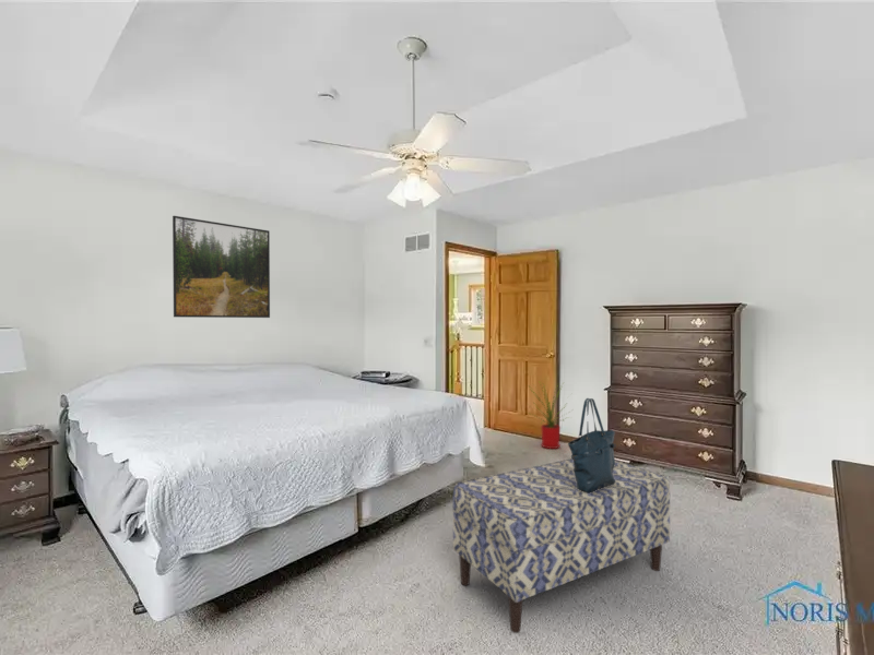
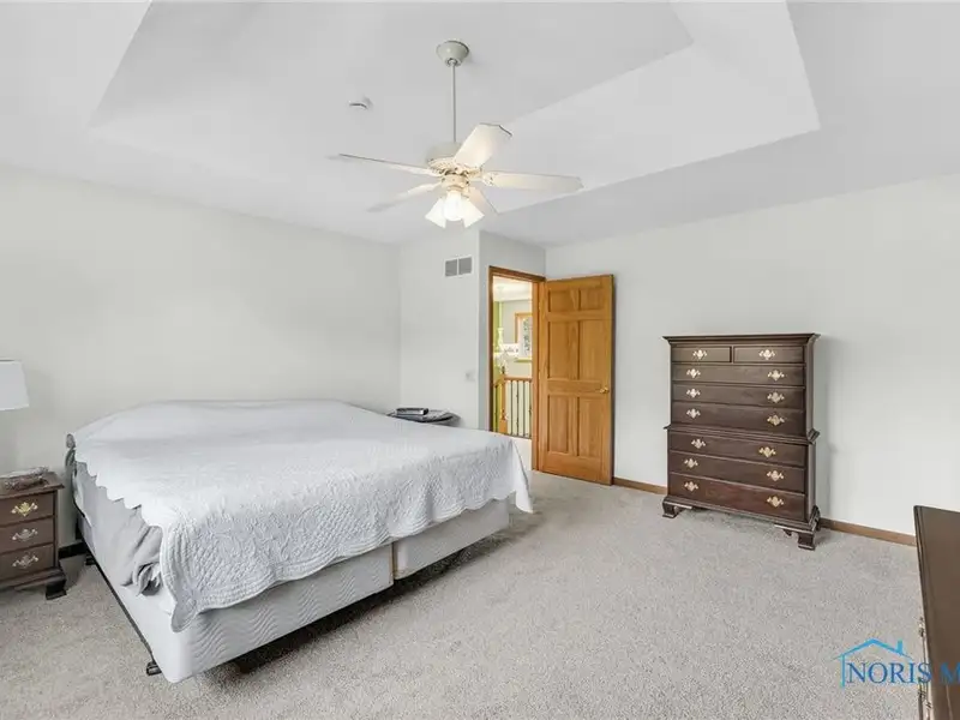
- bench [452,457,671,634]
- tote bag [567,397,617,493]
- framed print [172,215,271,319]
- house plant [527,382,572,450]
